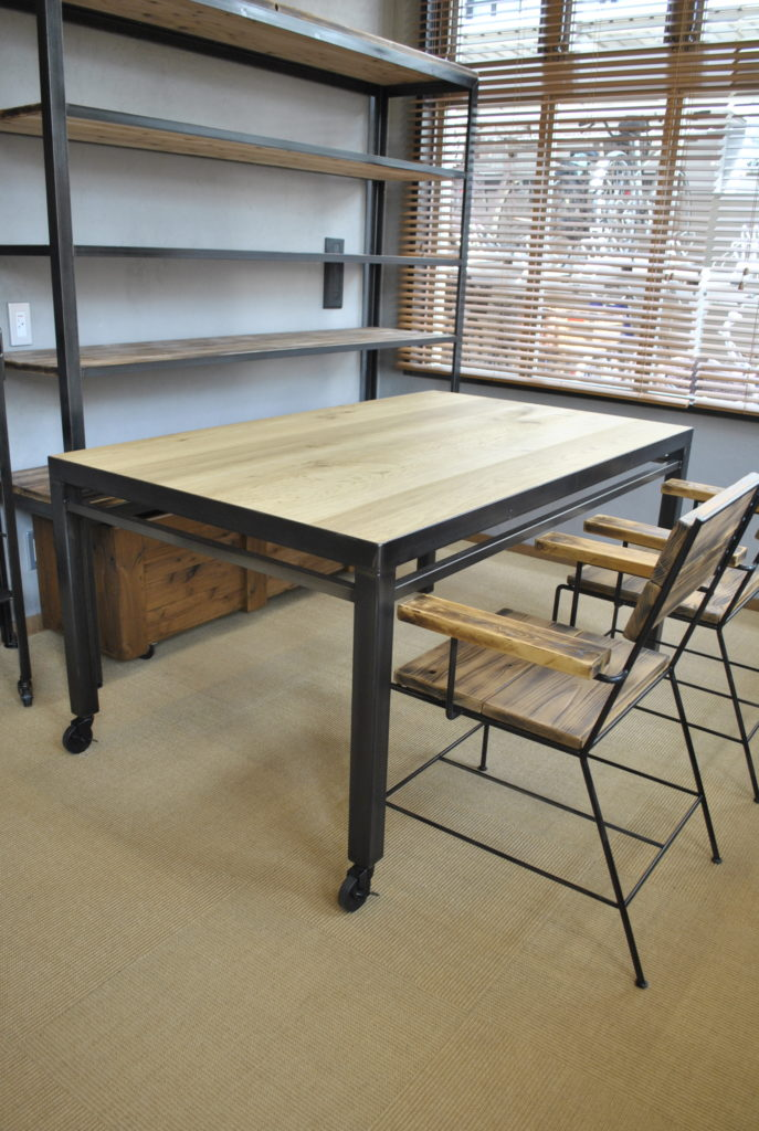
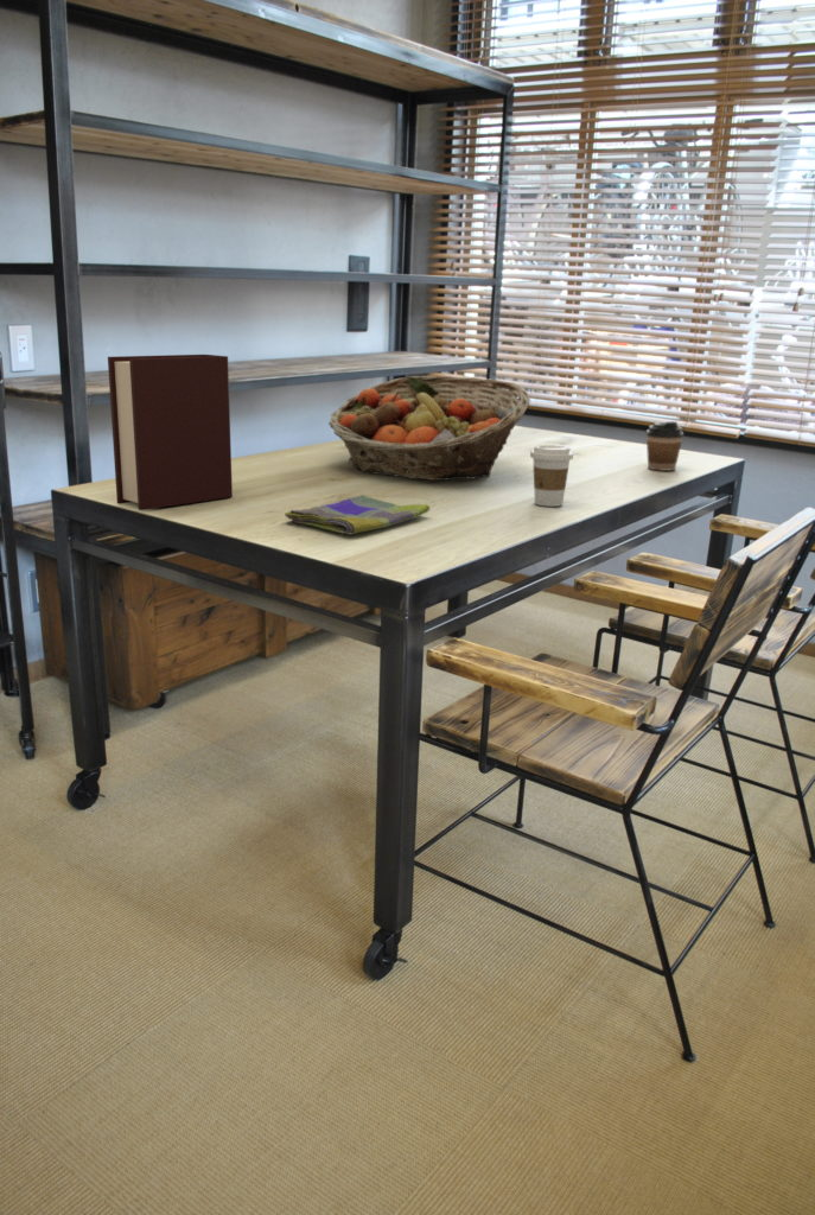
+ coffee cup [529,444,574,508]
+ bible [107,354,234,511]
+ coffee cup [645,420,685,472]
+ fruit basket [327,375,531,482]
+ dish towel [284,494,431,536]
